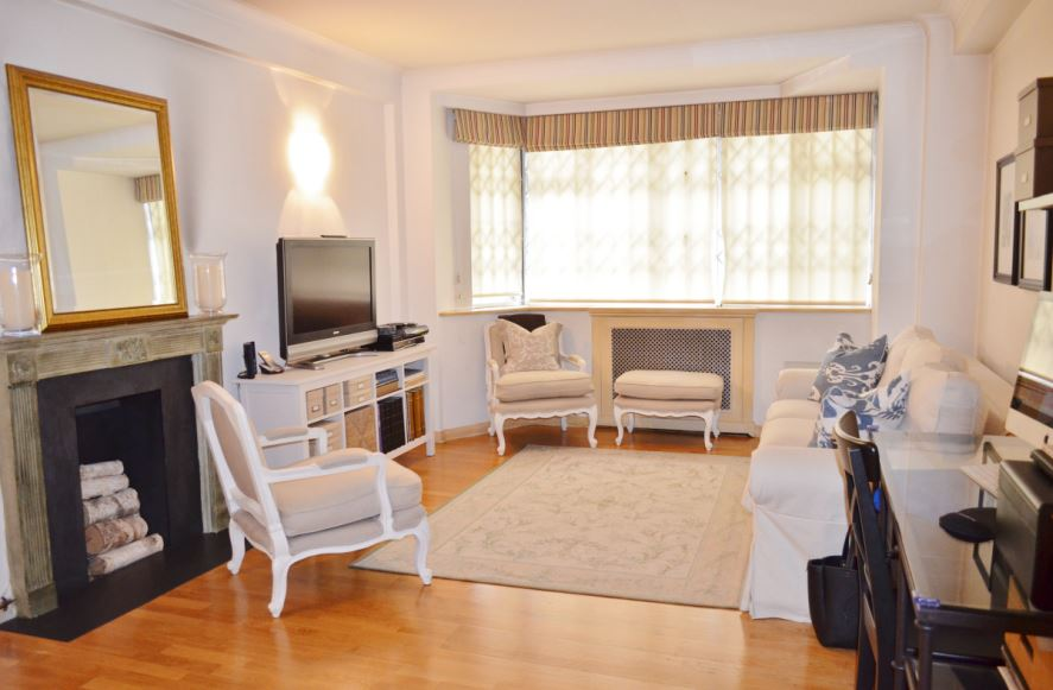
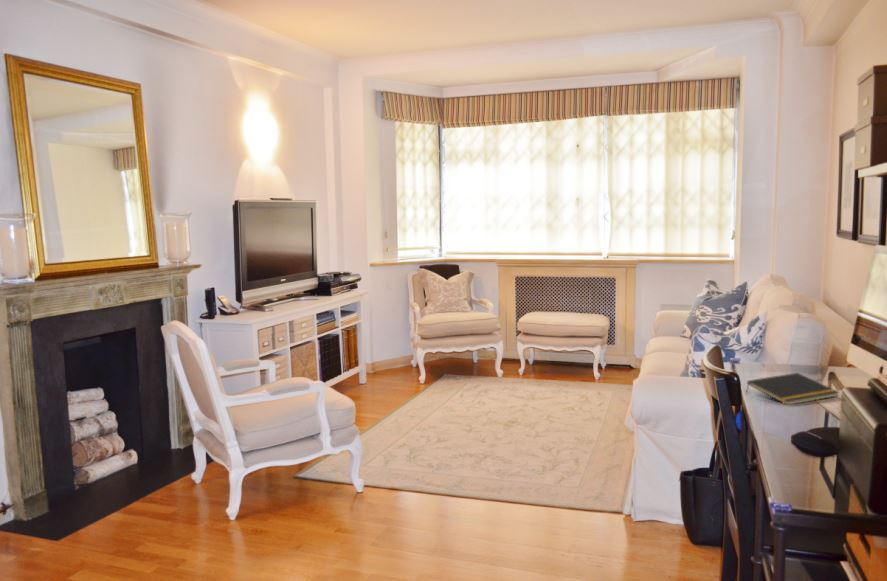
+ notepad [745,372,841,405]
